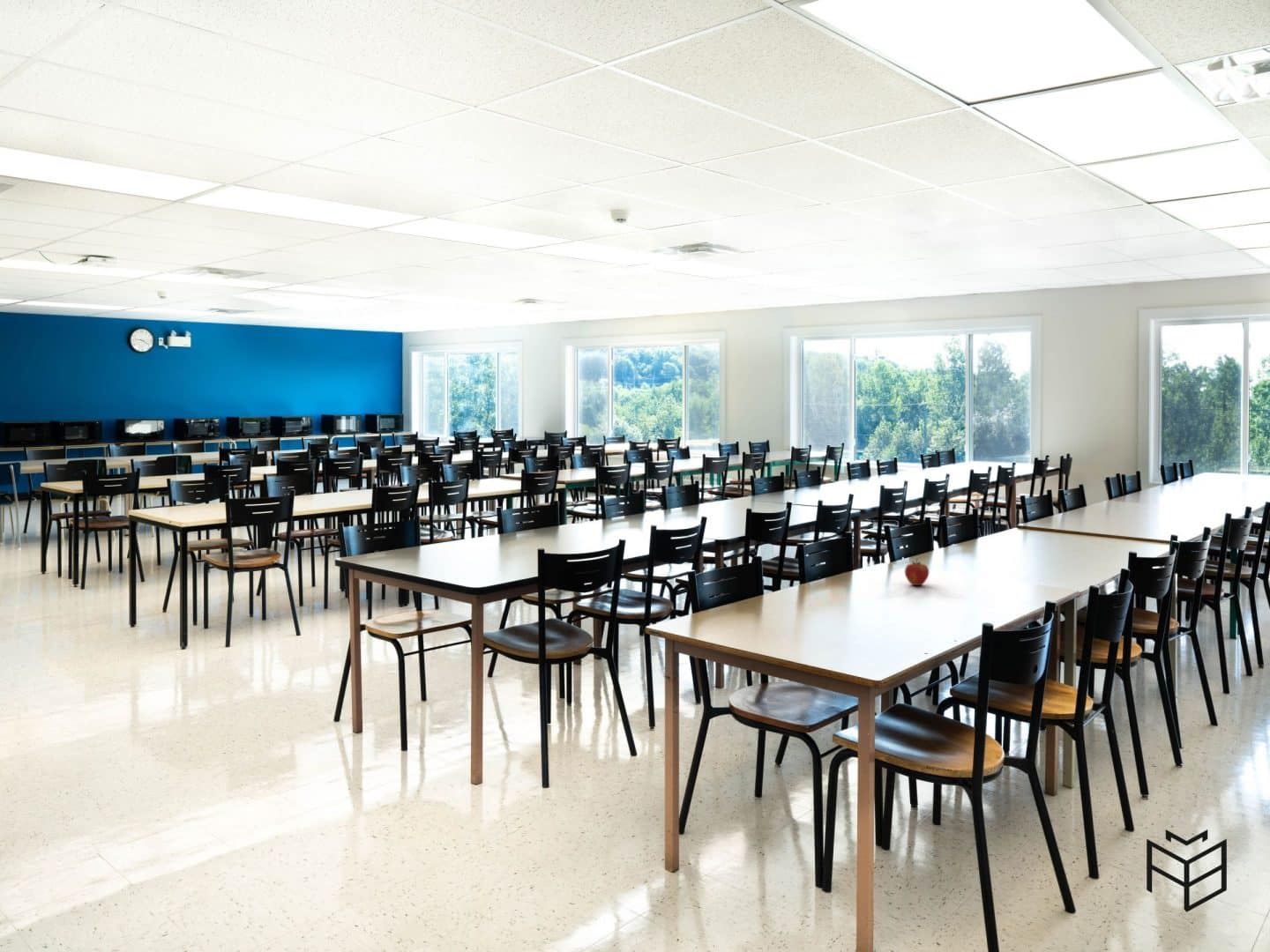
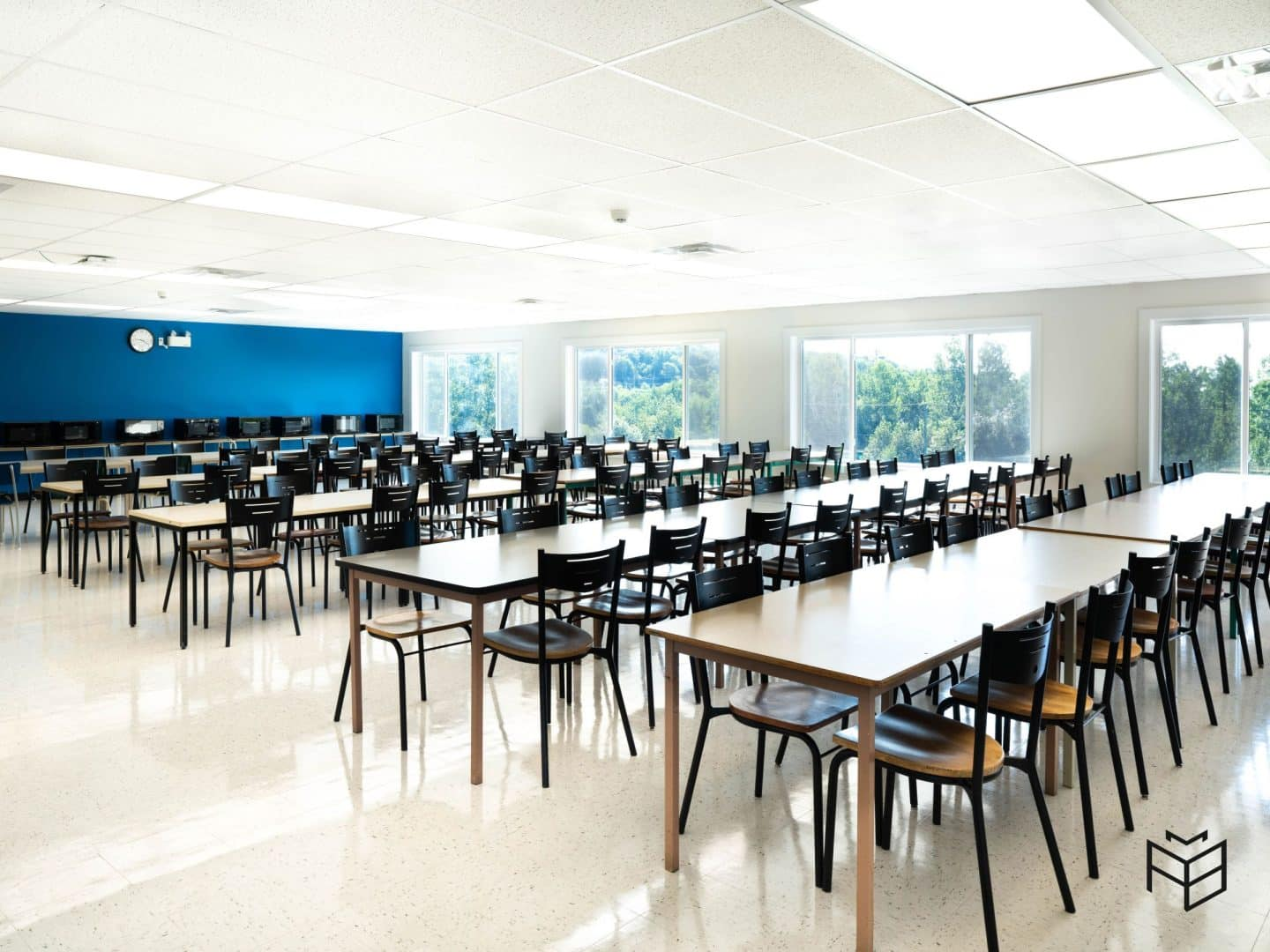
- apple [904,558,930,586]
